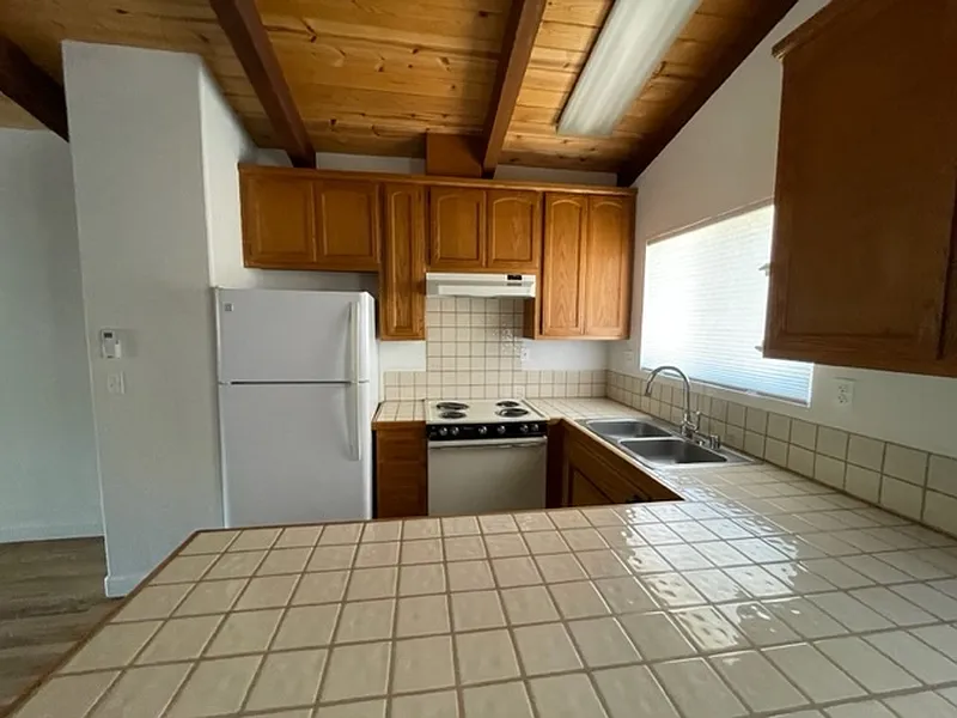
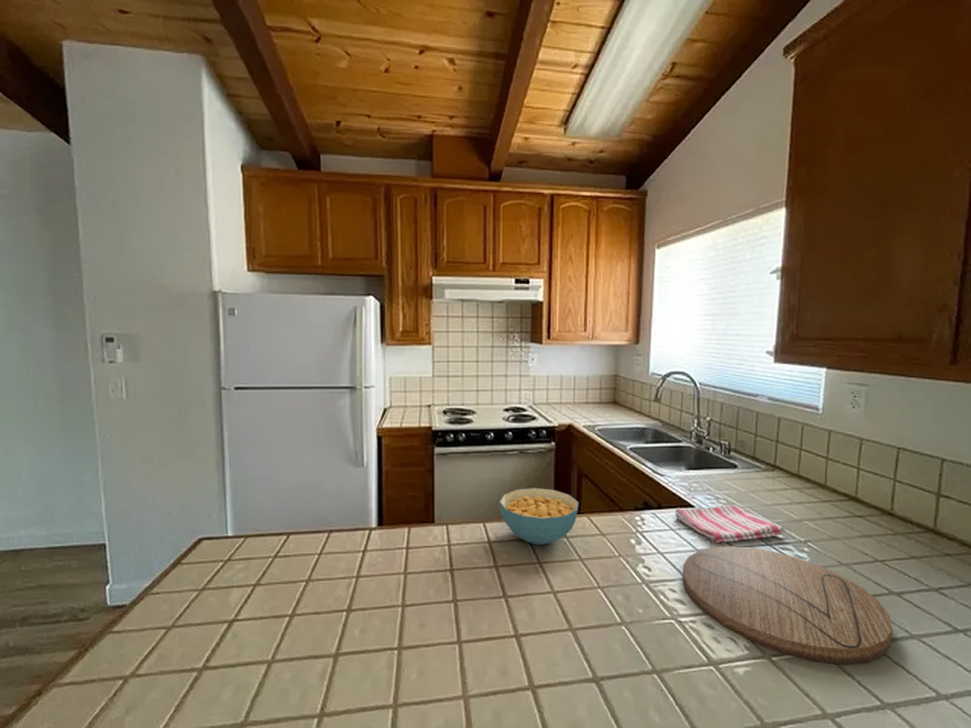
+ dish towel [674,504,787,545]
+ cutting board [682,545,893,665]
+ cereal bowl [498,487,580,546]
